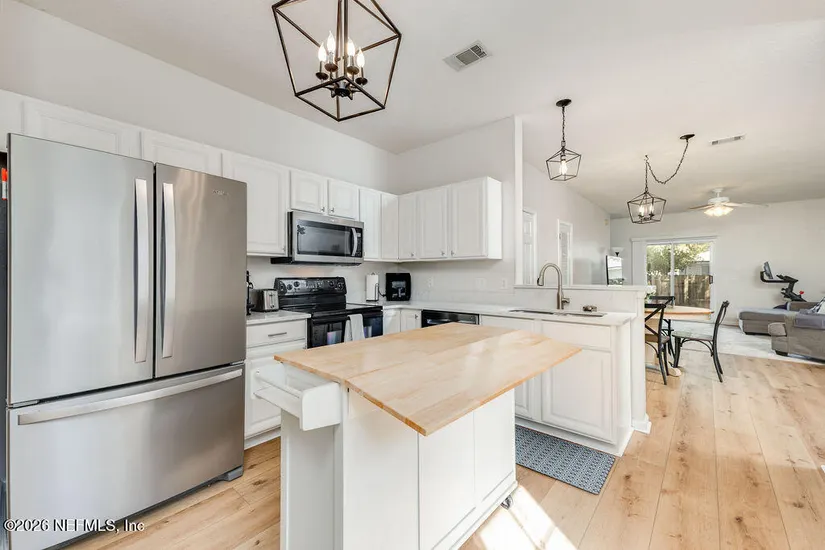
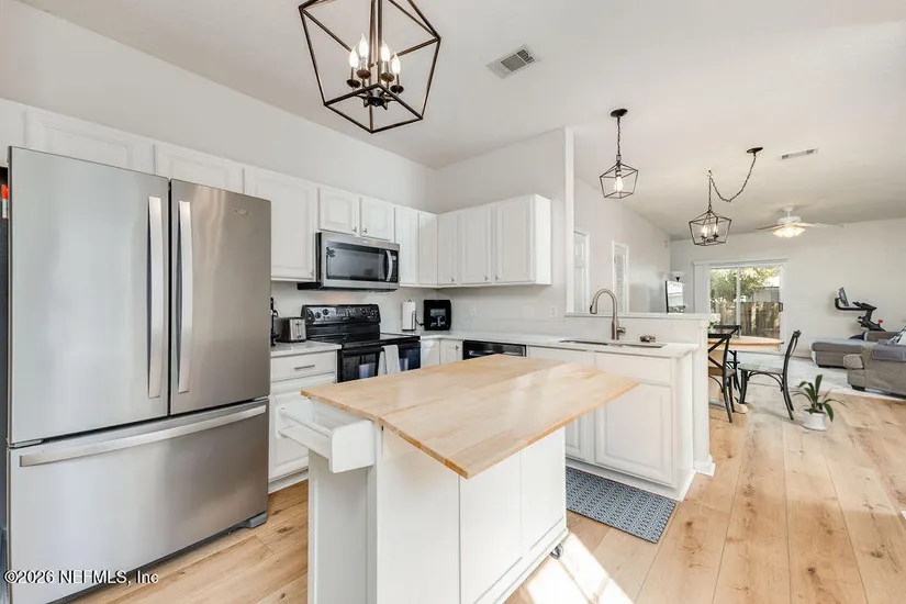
+ house plant [790,373,850,432]
